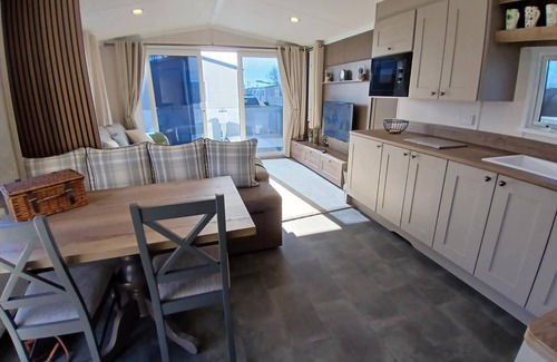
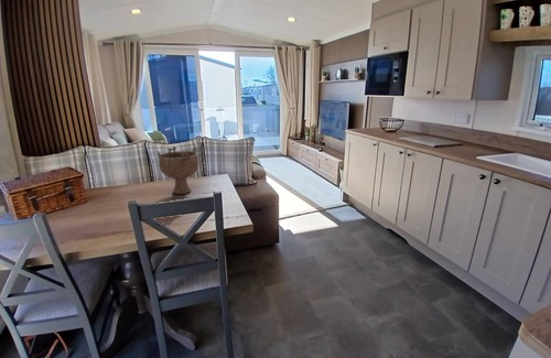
+ decorative bowl [156,145,199,195]
